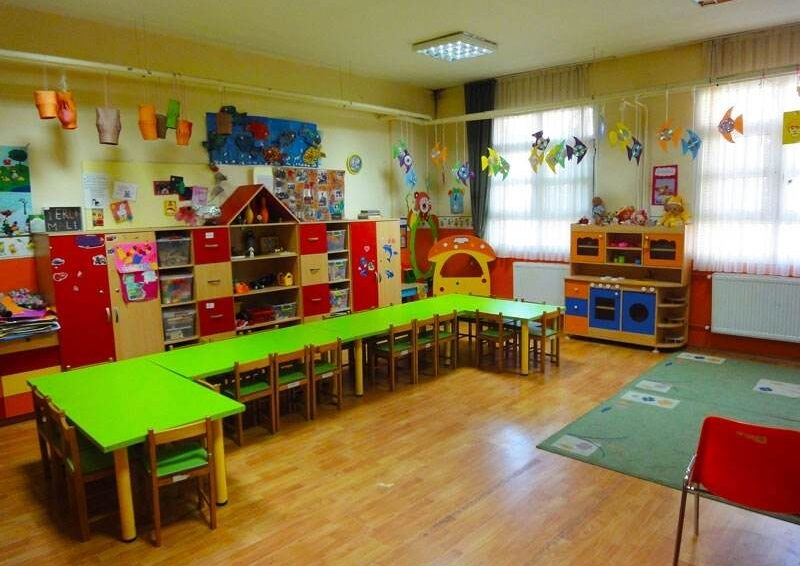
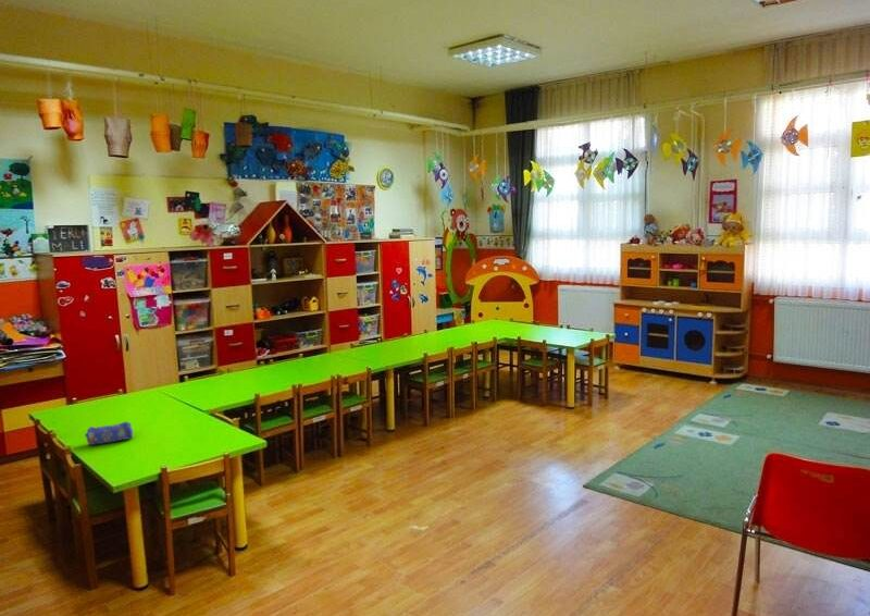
+ pencil case [84,421,135,446]
